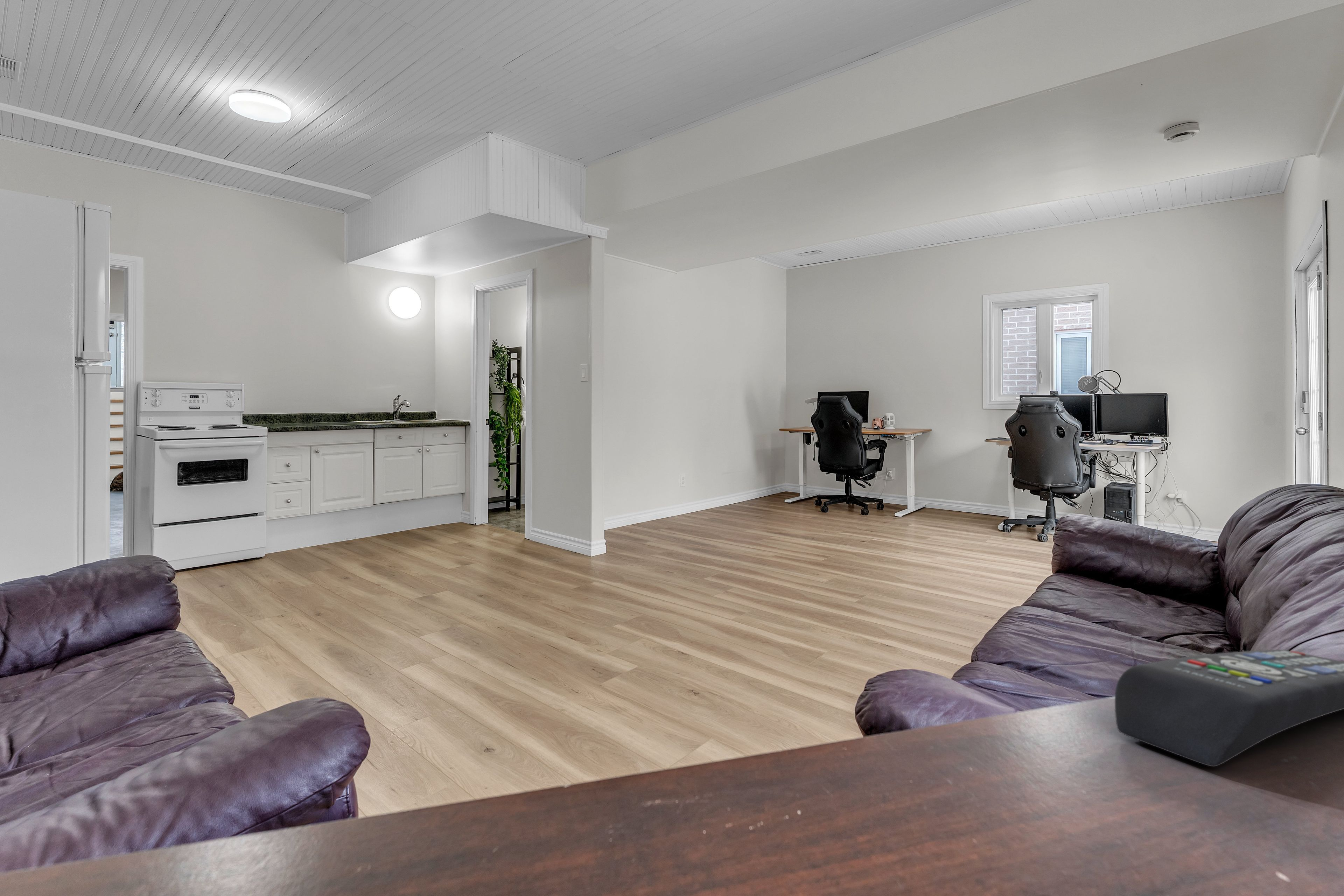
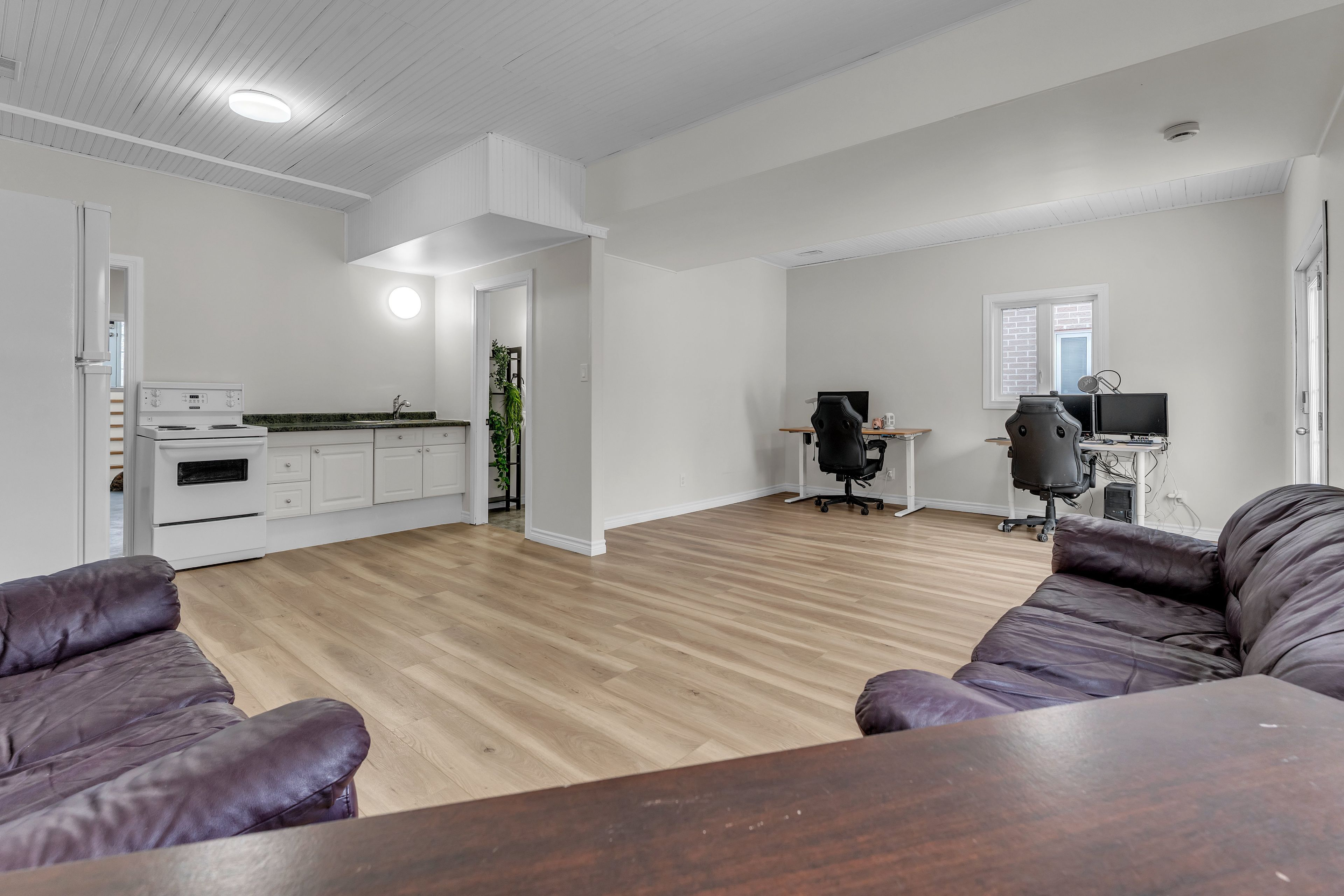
- remote control [1114,649,1344,767]
